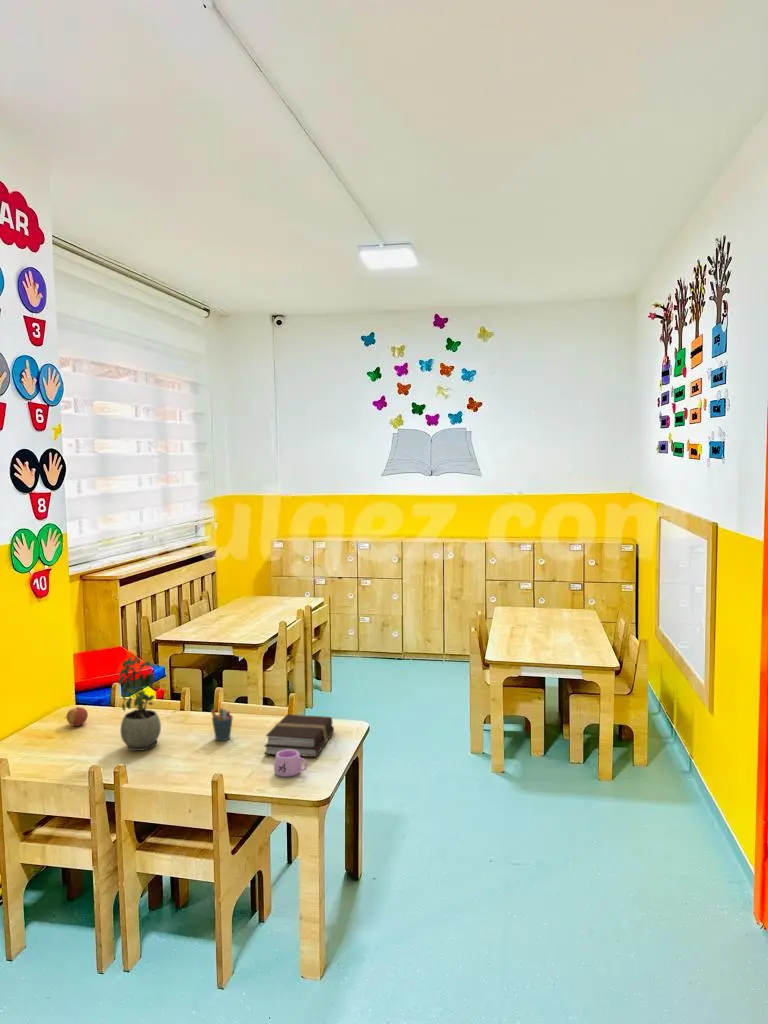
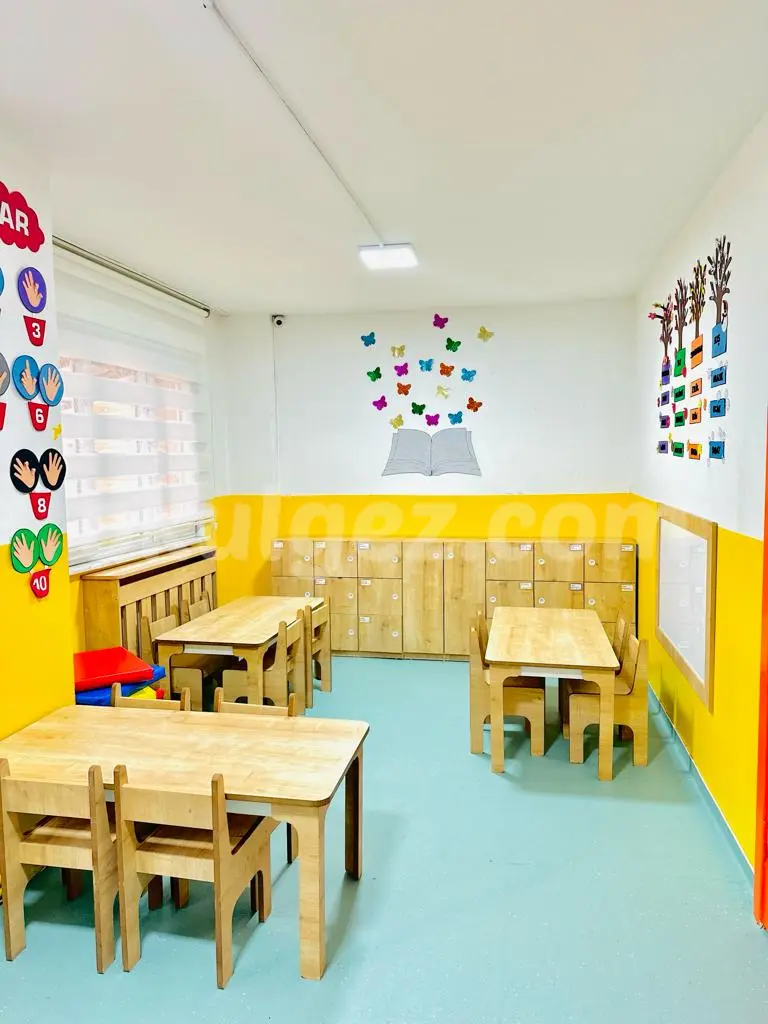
- pen holder [210,707,234,742]
- potted plant [117,655,162,752]
- mug [273,749,309,778]
- apple [65,705,89,727]
- book [263,714,335,758]
